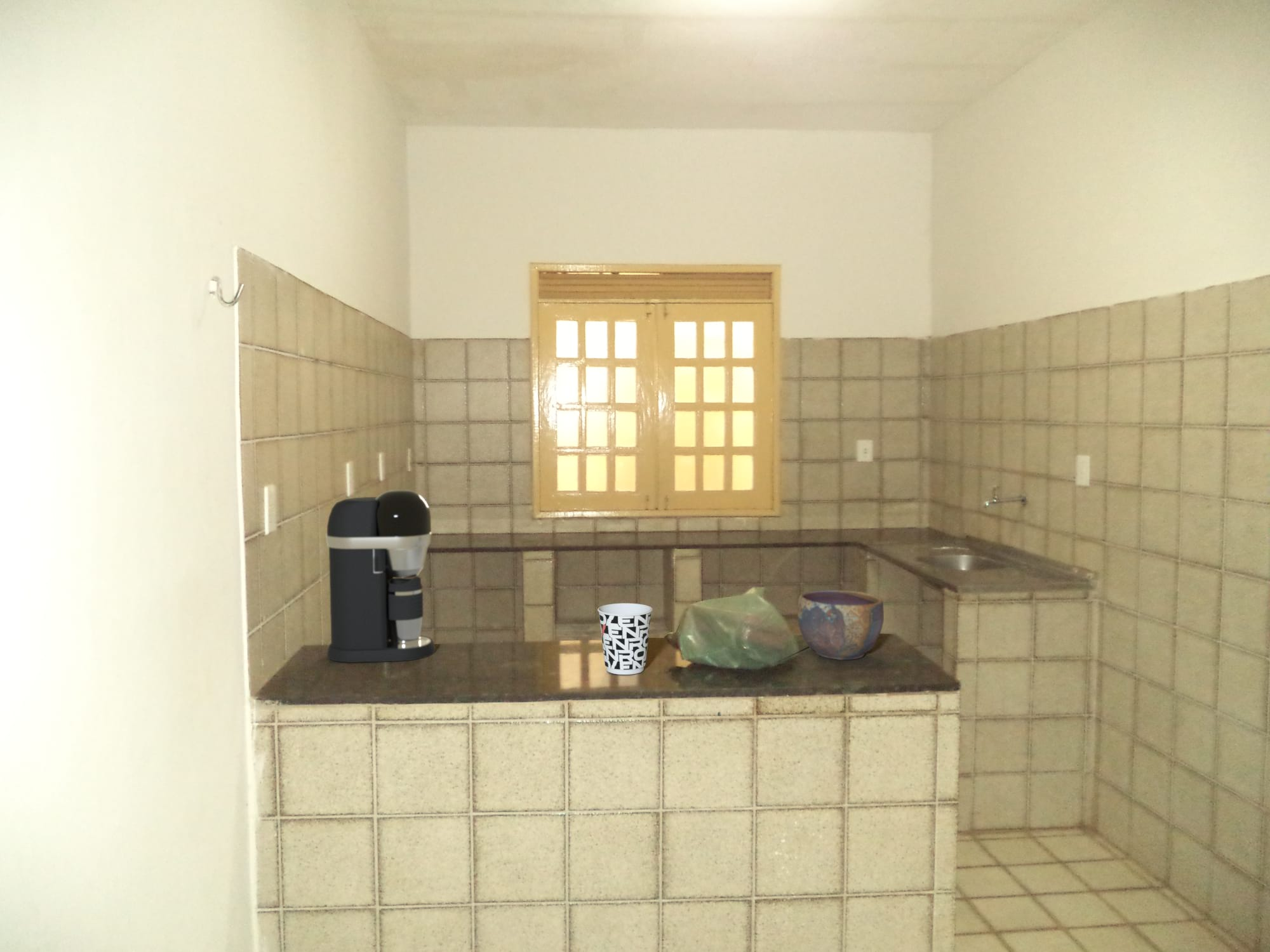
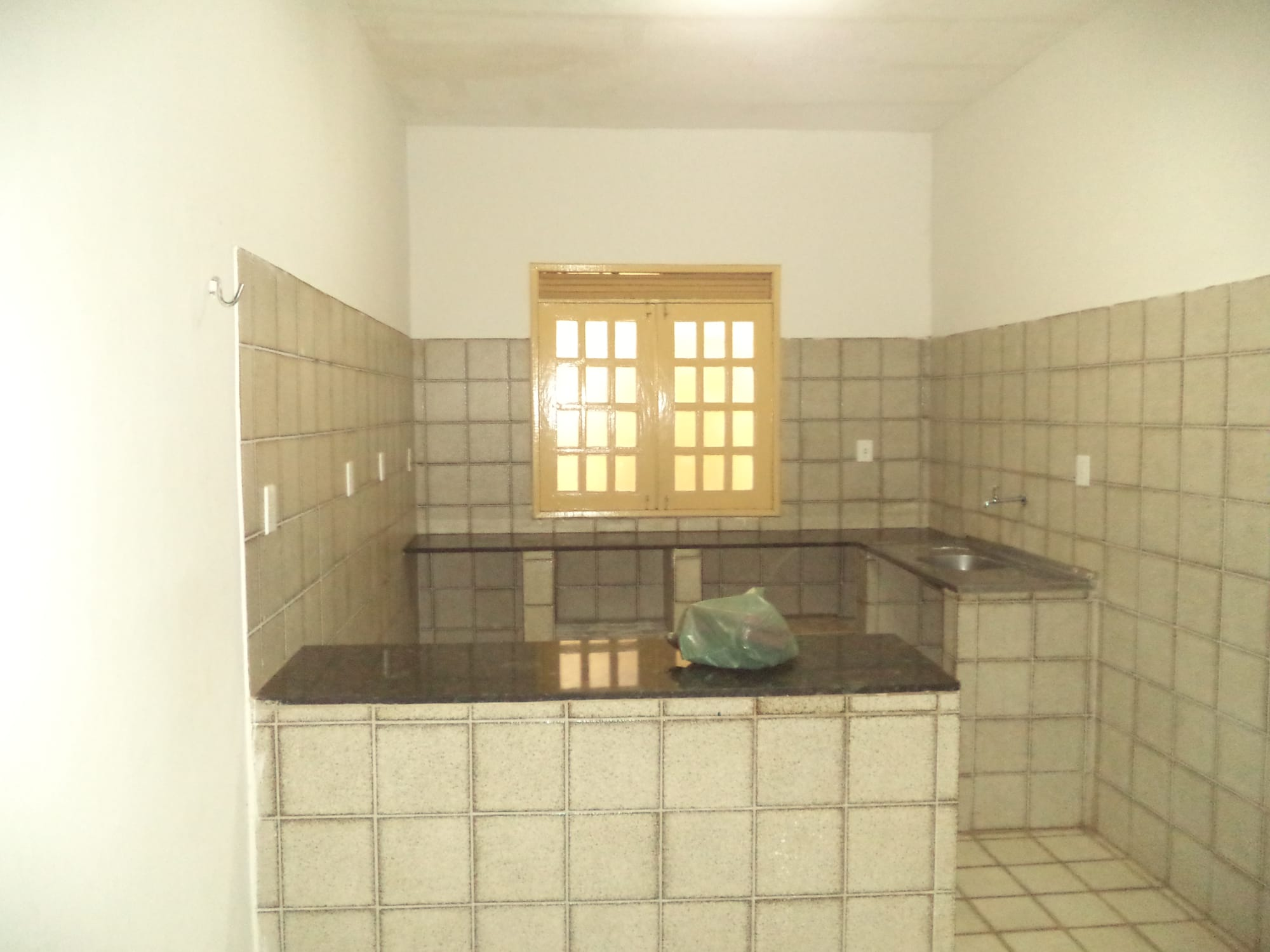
- coffee maker [325,489,436,663]
- cup [597,602,653,675]
- bowl [797,590,885,661]
